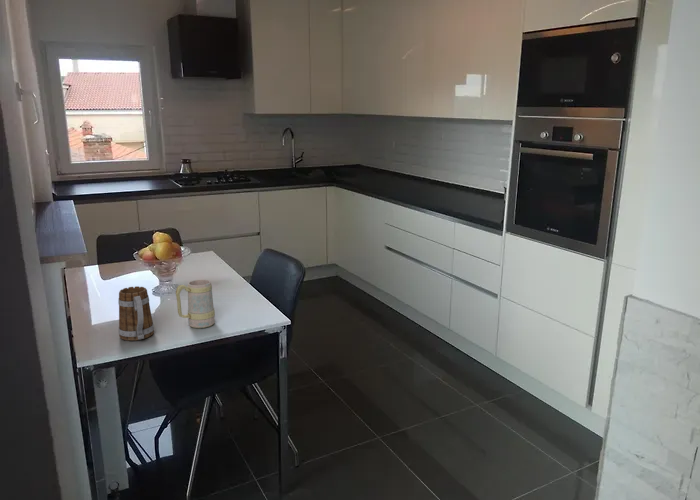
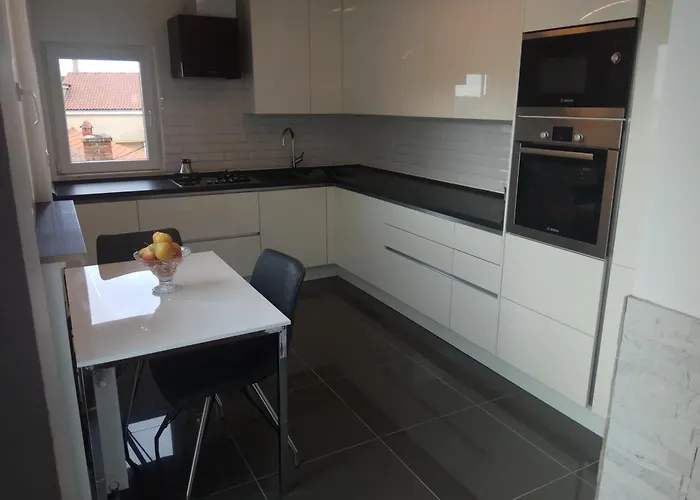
- mug [117,285,155,342]
- mug [175,279,216,329]
